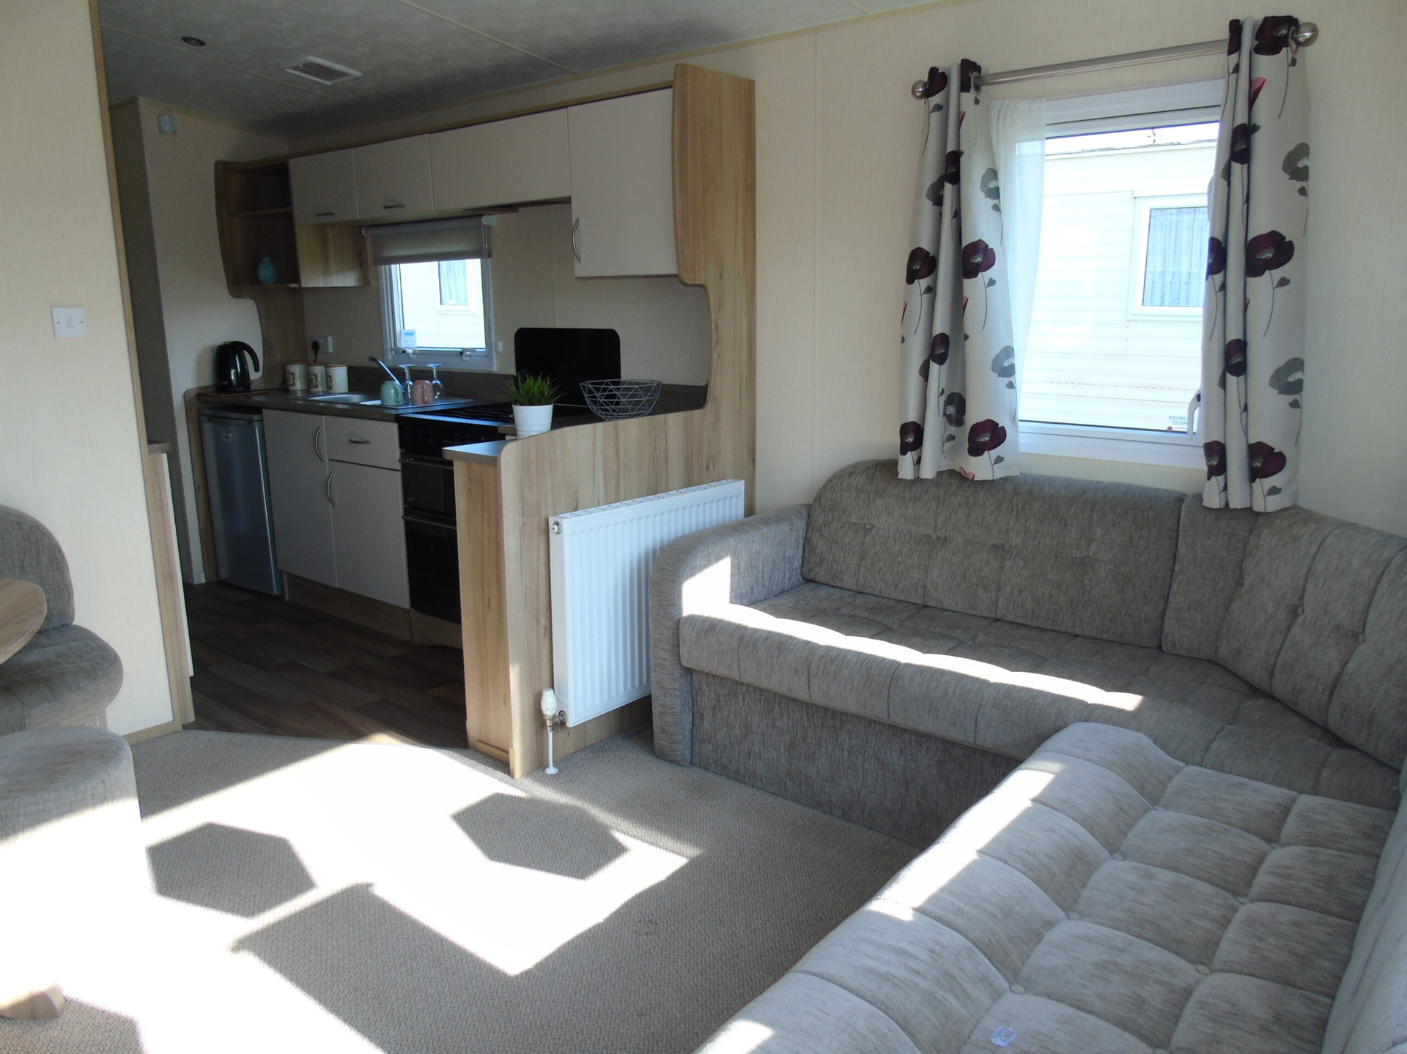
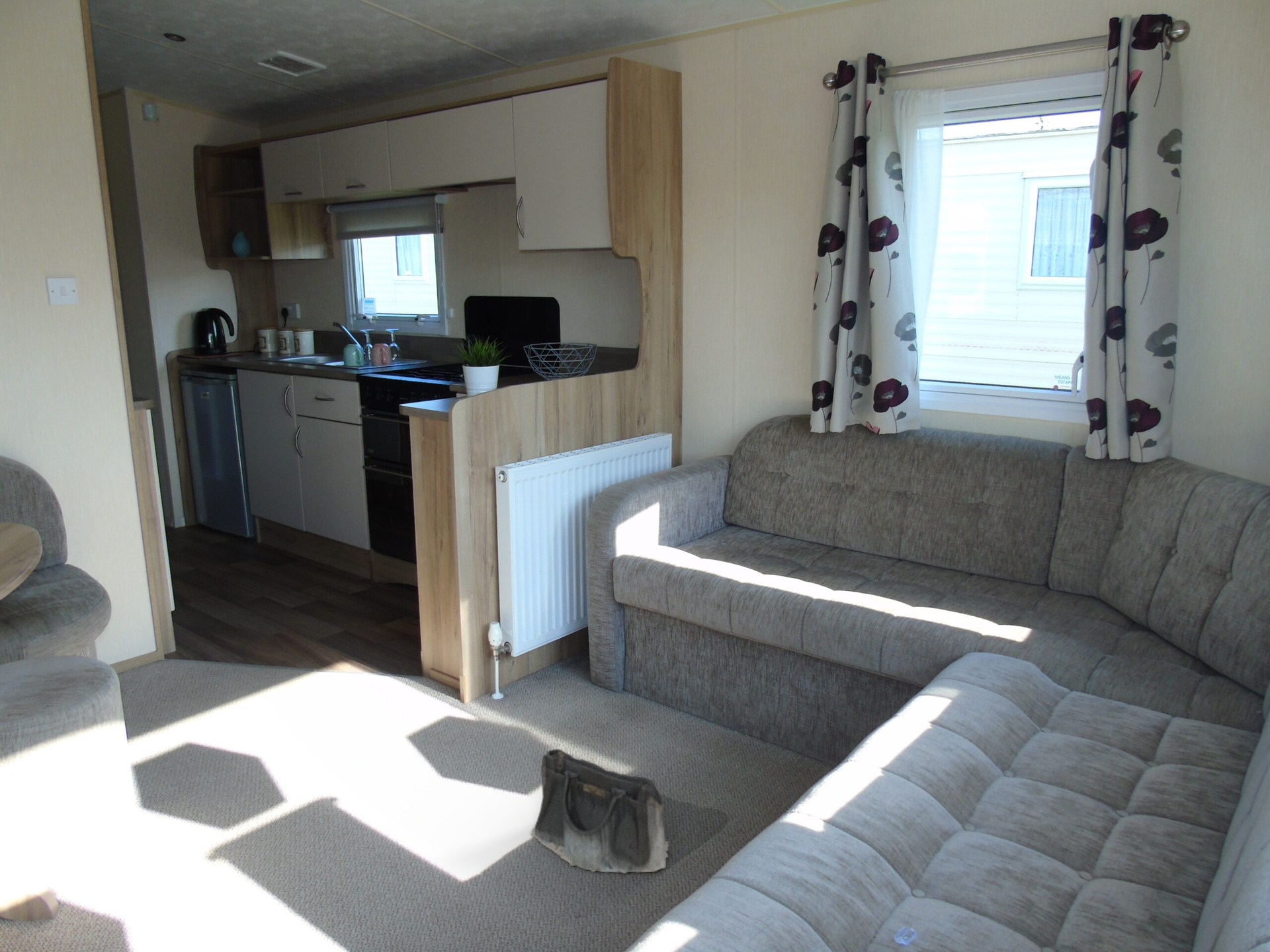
+ saddlebag [530,748,669,874]
